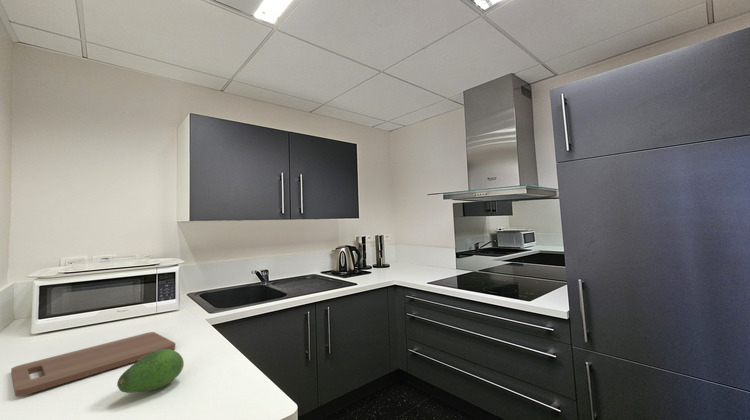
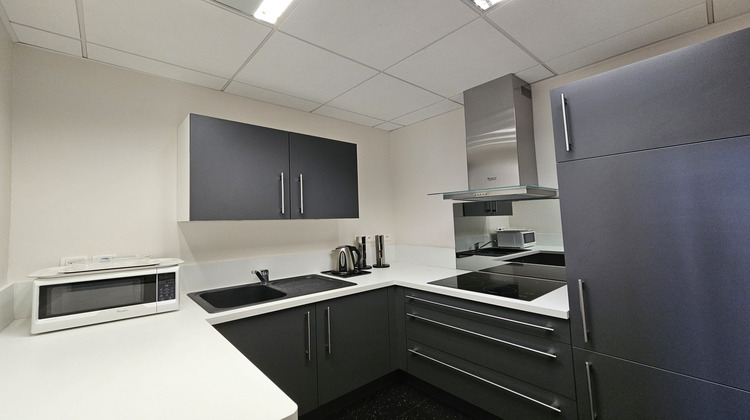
- fruit [116,349,185,394]
- cutting board [10,331,176,398]
